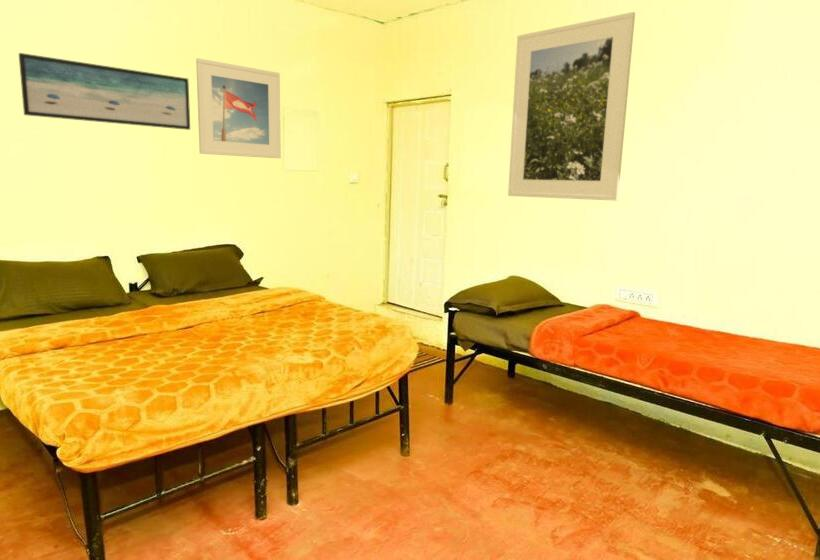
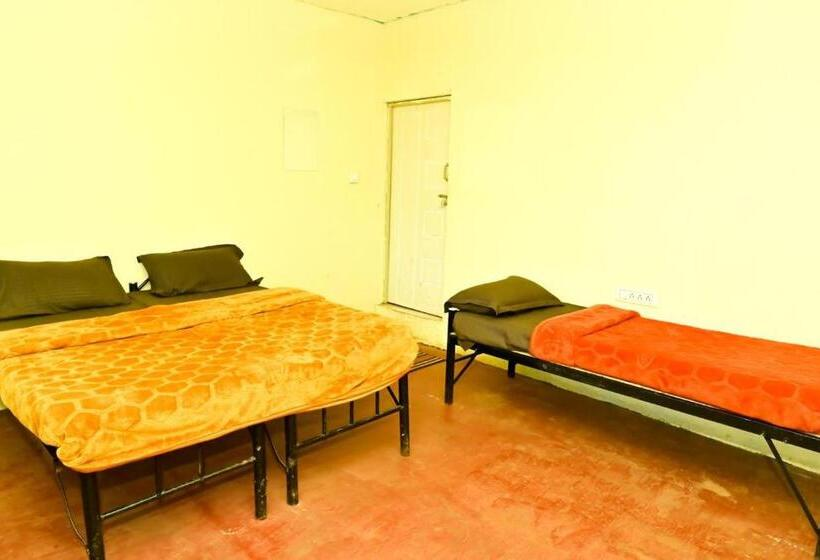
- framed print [195,57,282,159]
- wall art [18,52,191,131]
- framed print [507,11,636,202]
